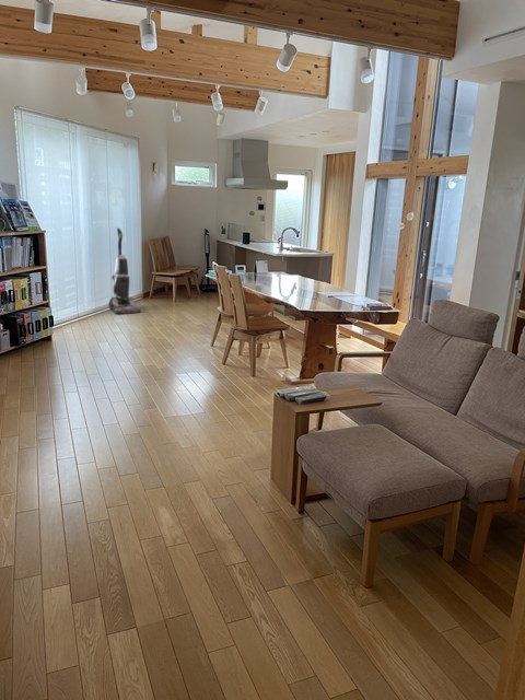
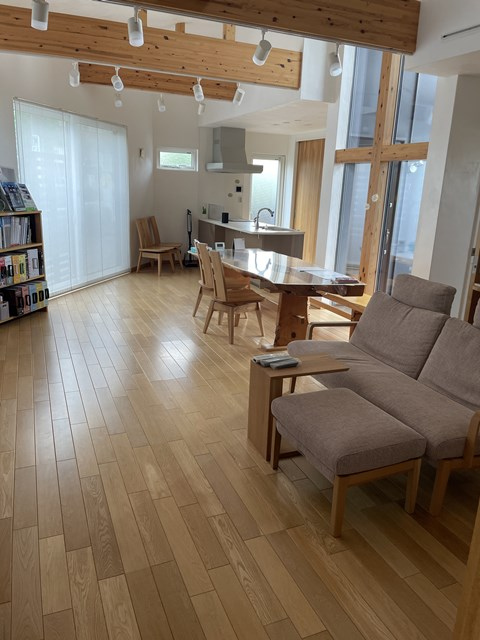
- vacuum cleaner [107,228,142,315]
